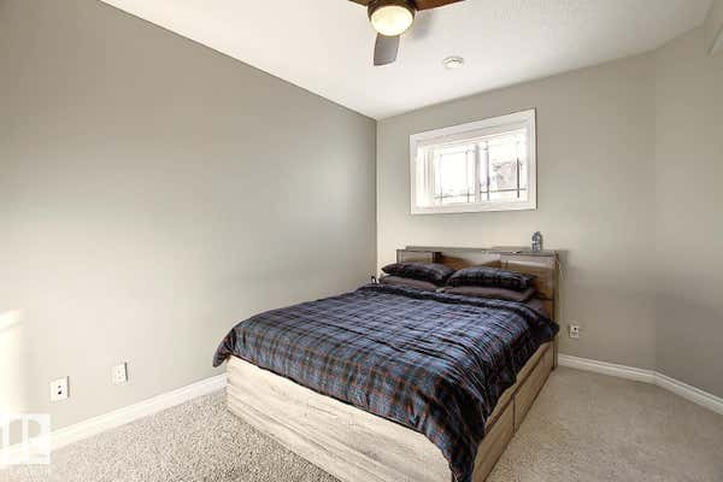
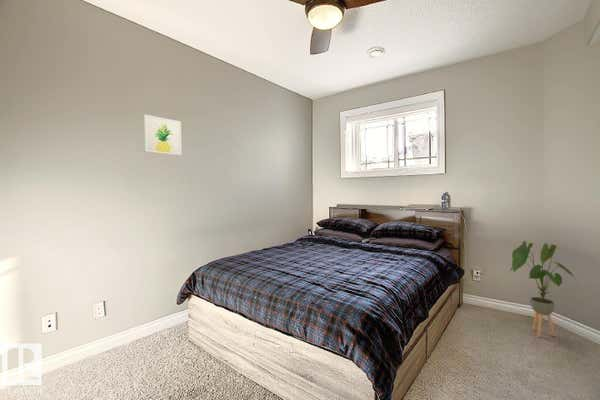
+ house plant [508,240,577,338]
+ wall art [143,114,182,156]
